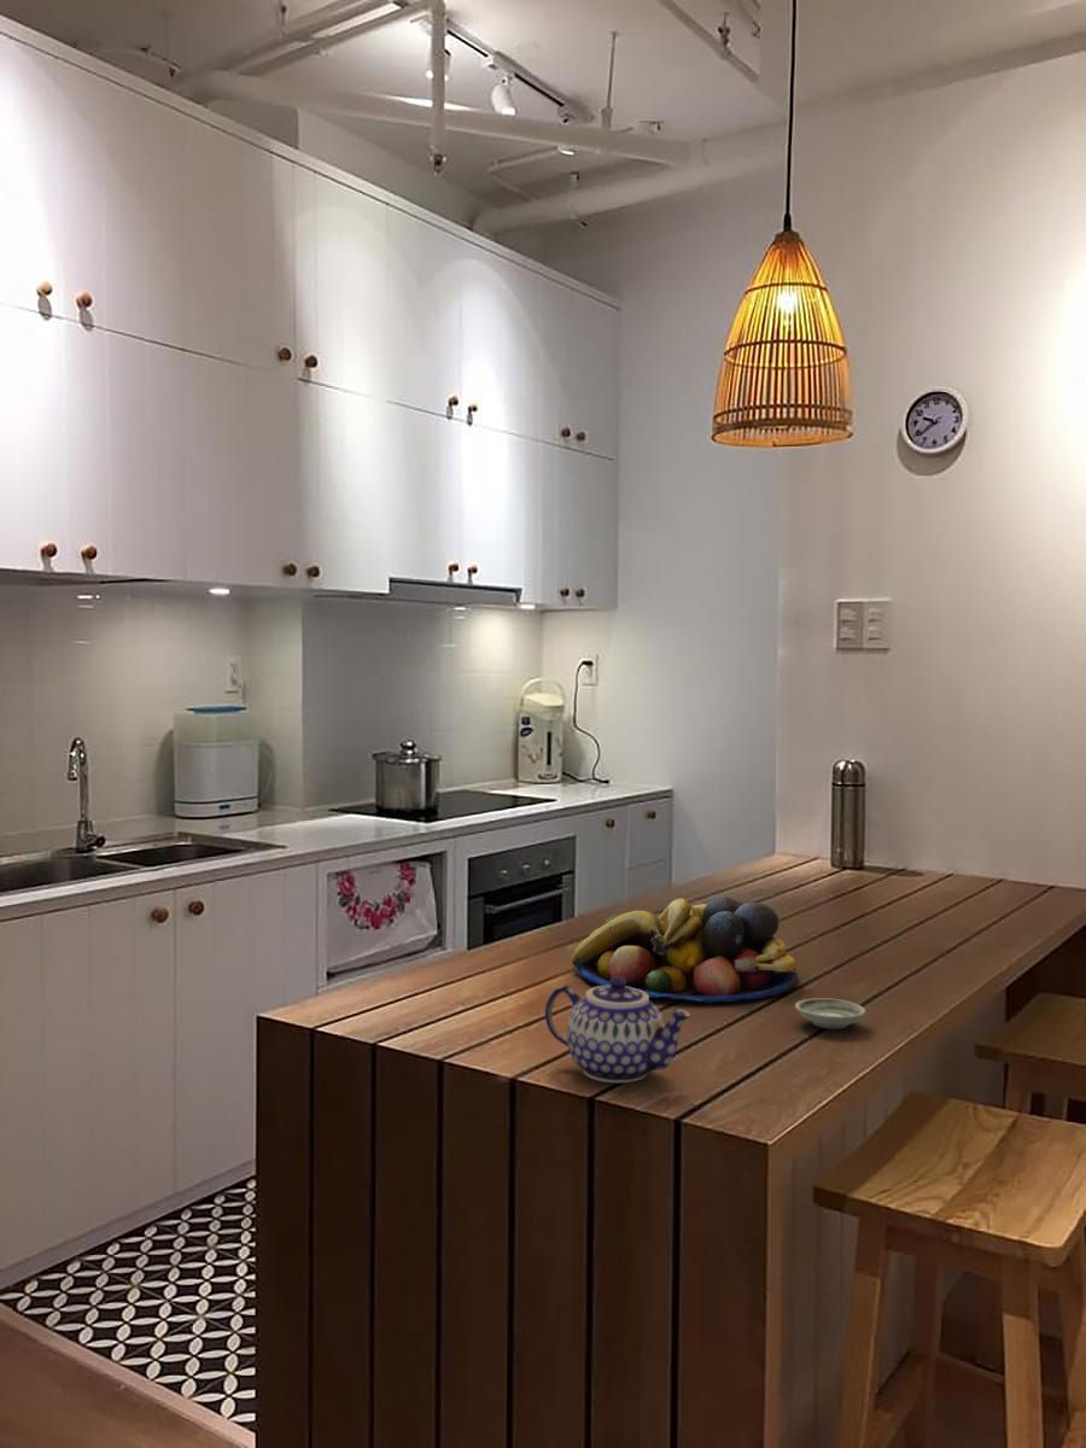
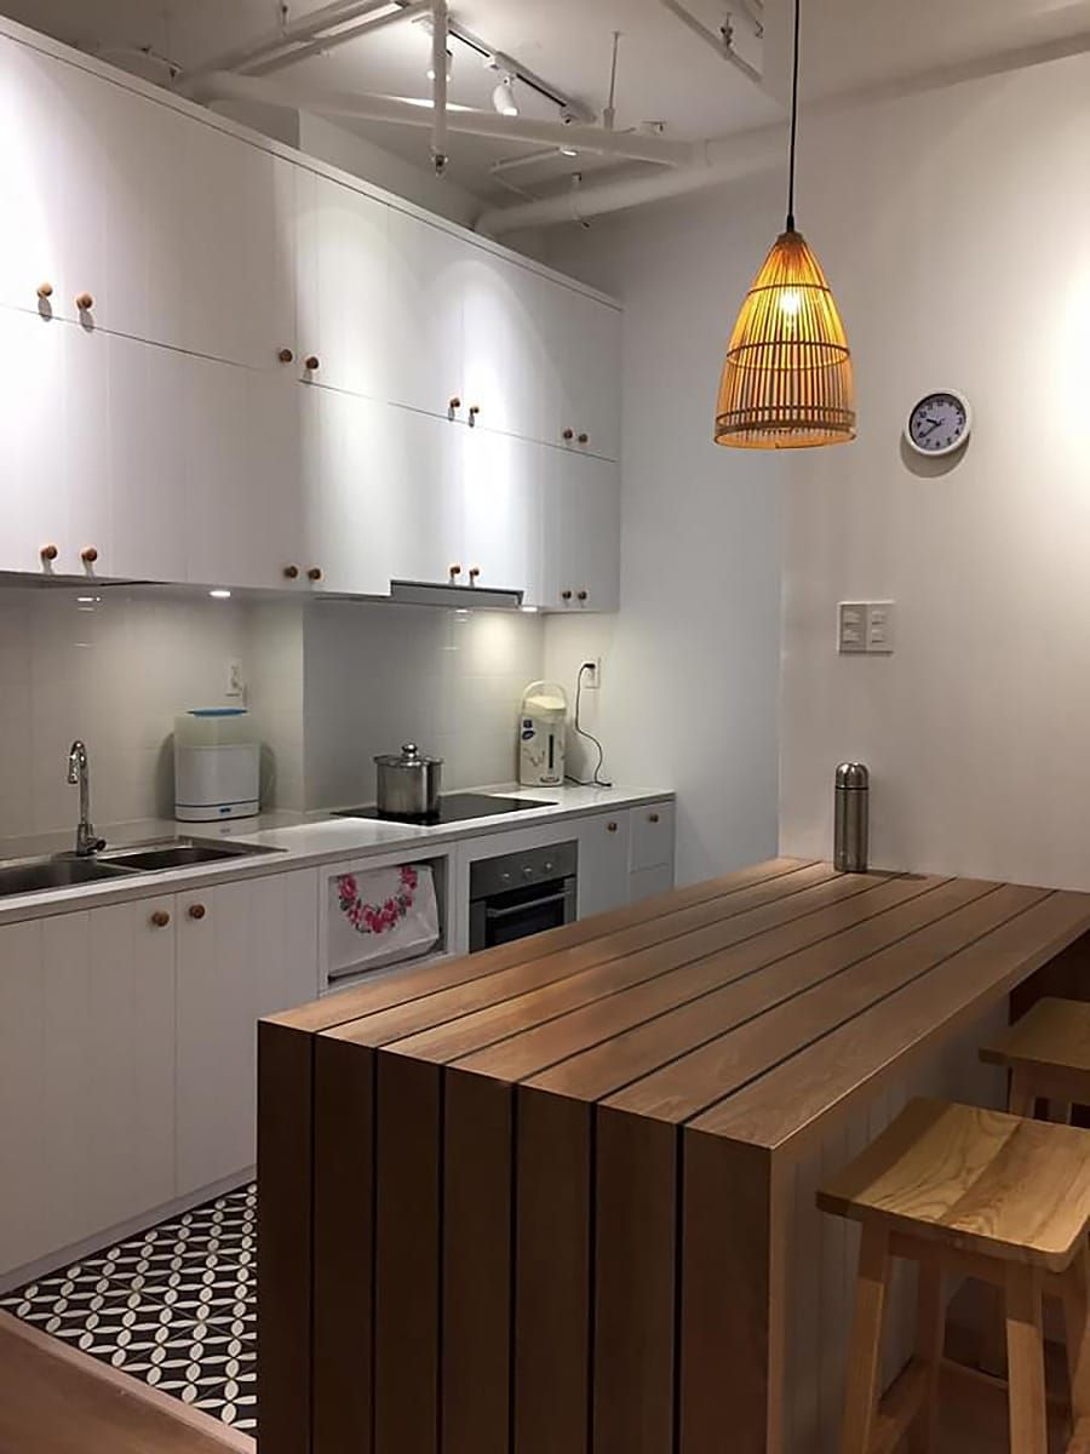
- saucer [794,997,866,1029]
- fruit bowl [571,895,799,1003]
- teapot [544,977,693,1084]
